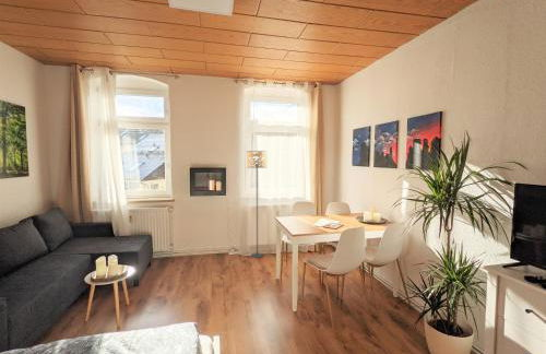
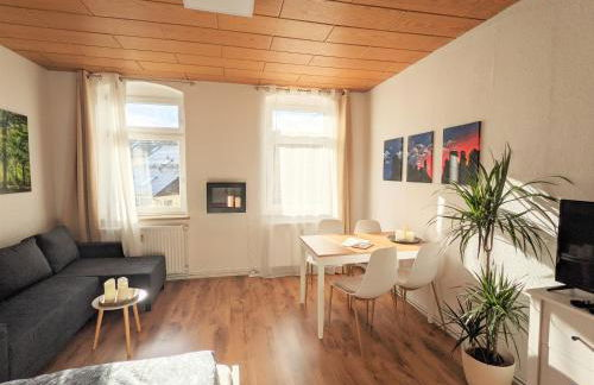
- floor lamp [246,150,269,259]
